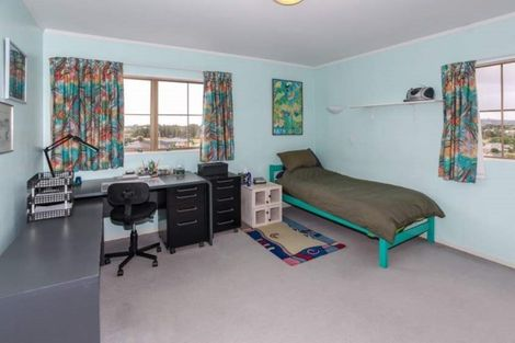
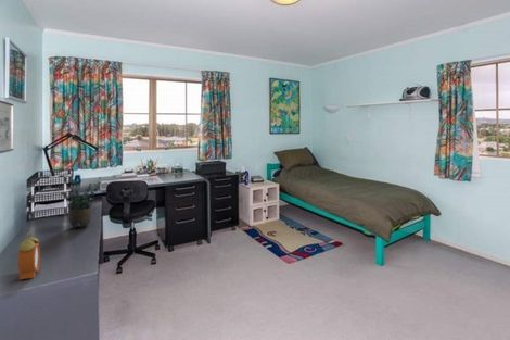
+ alarm clock [17,230,41,280]
+ potted plant [60,176,102,229]
